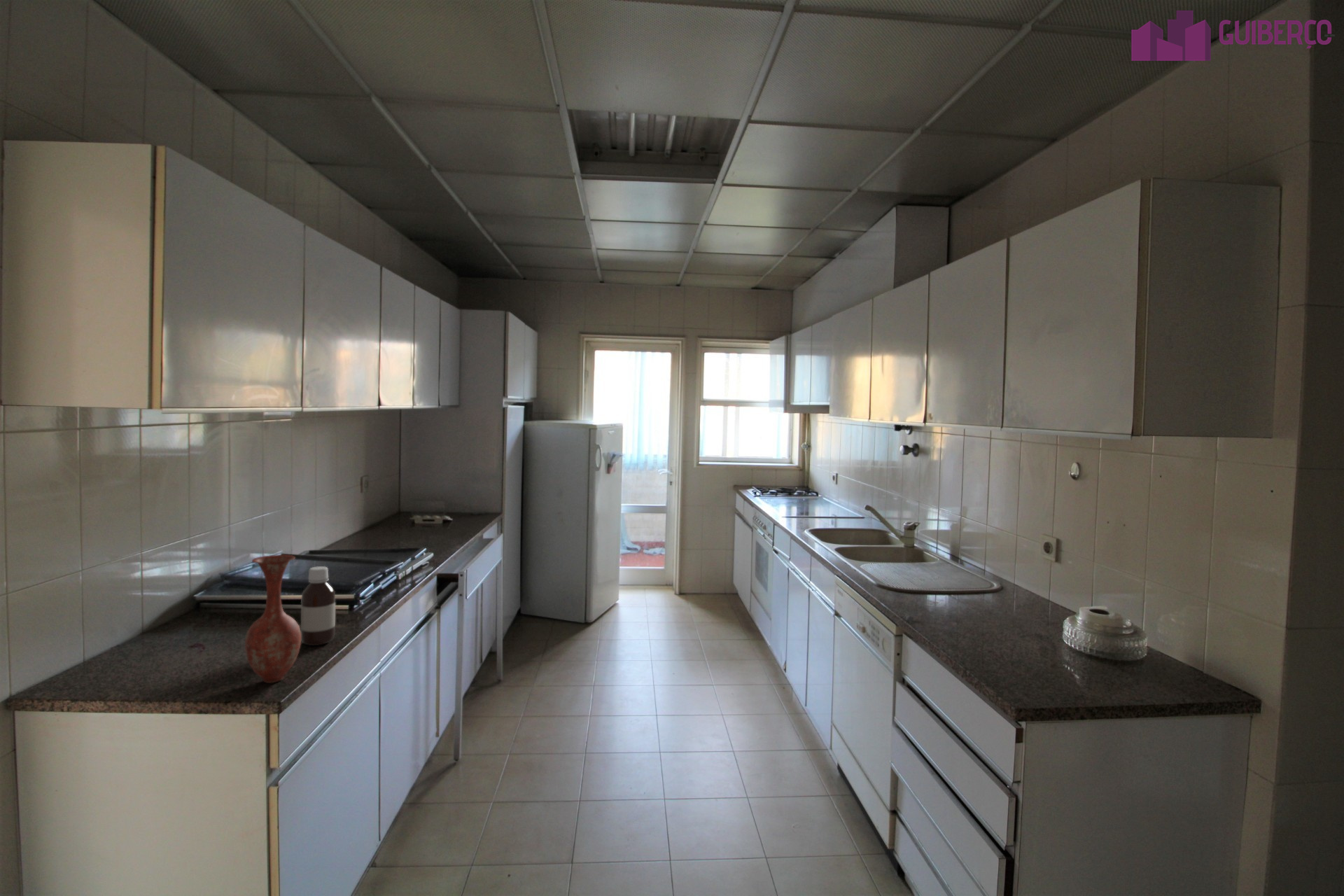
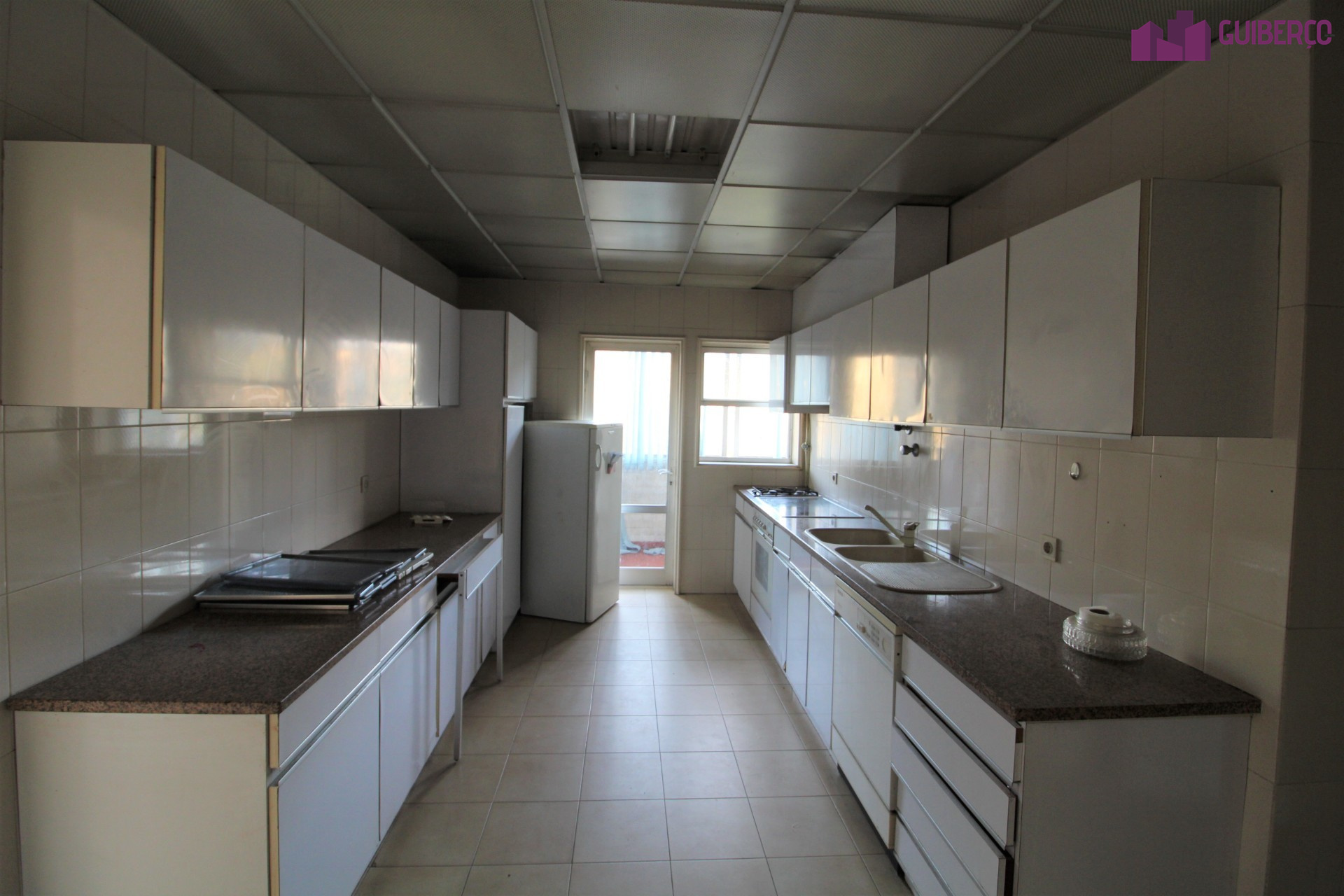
- bottle [300,566,336,646]
- vase [244,554,302,683]
